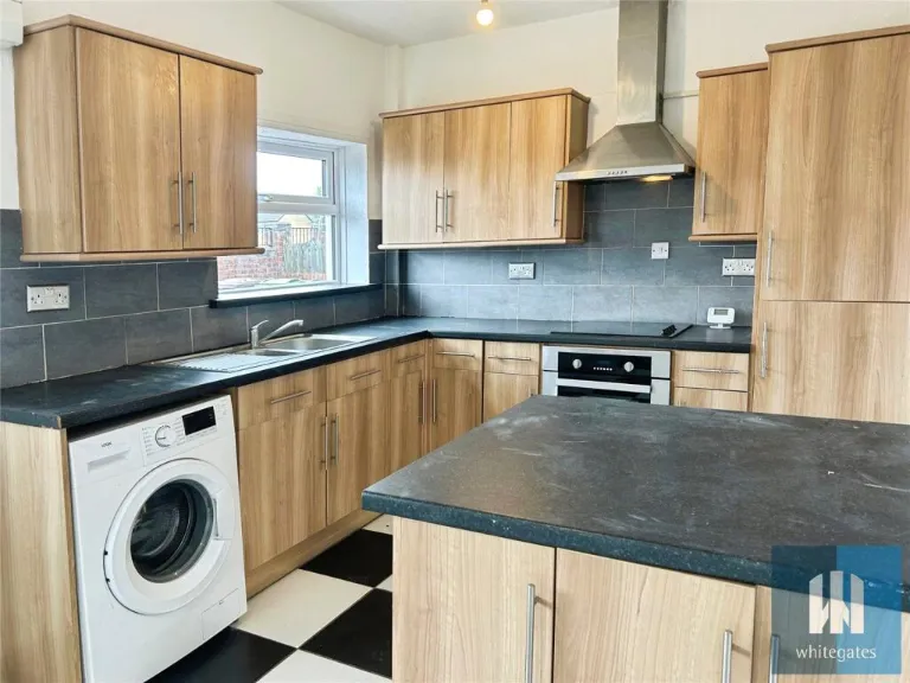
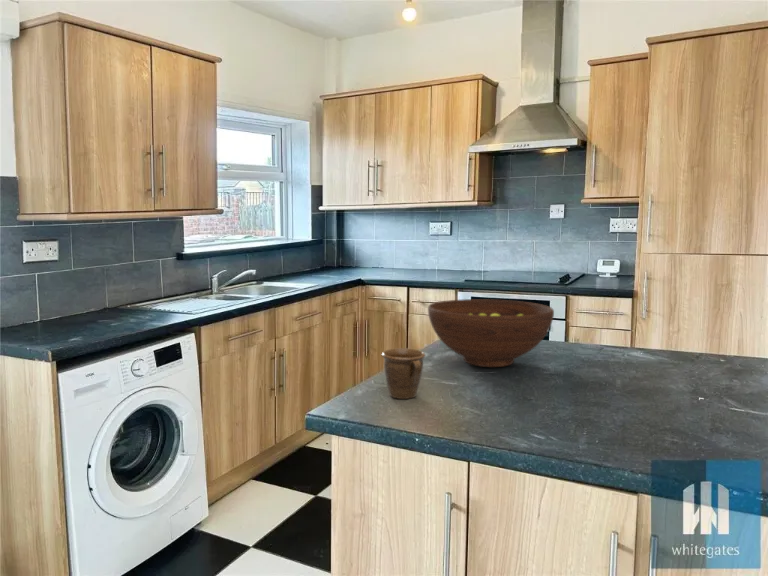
+ fruit bowl [427,298,555,368]
+ mug [380,347,427,400]
